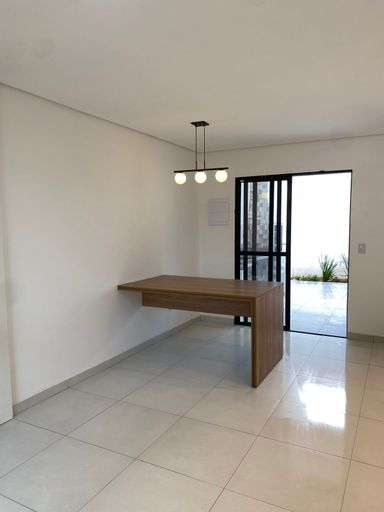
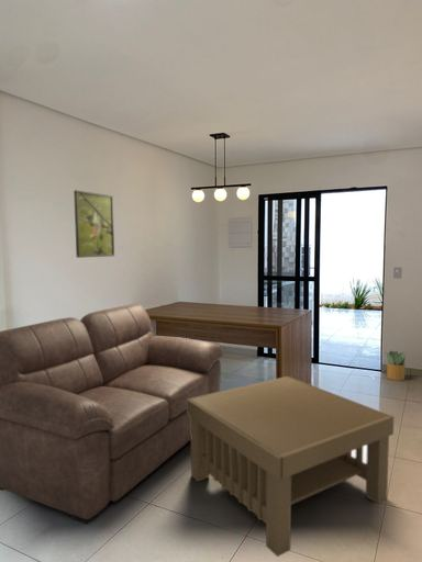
+ potted plant [384,350,407,381]
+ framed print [73,189,115,259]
+ sofa [0,303,223,525]
+ coffee table [187,375,395,558]
